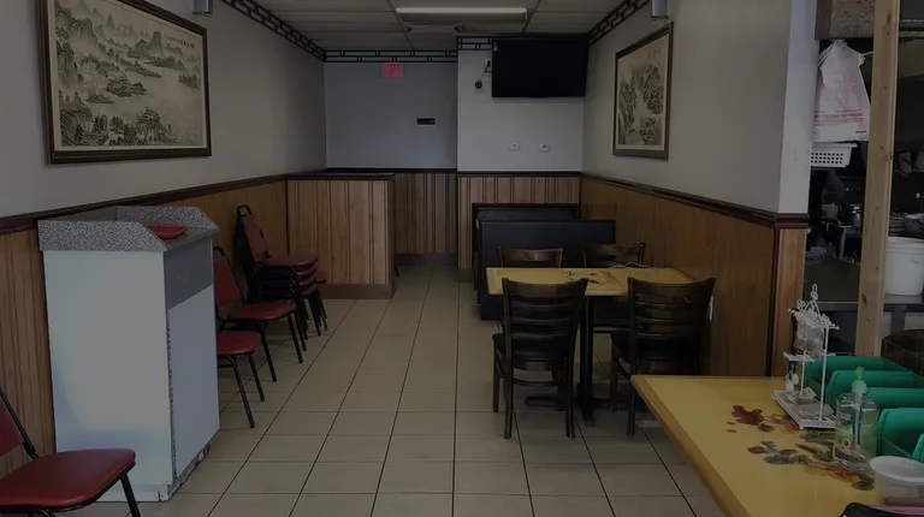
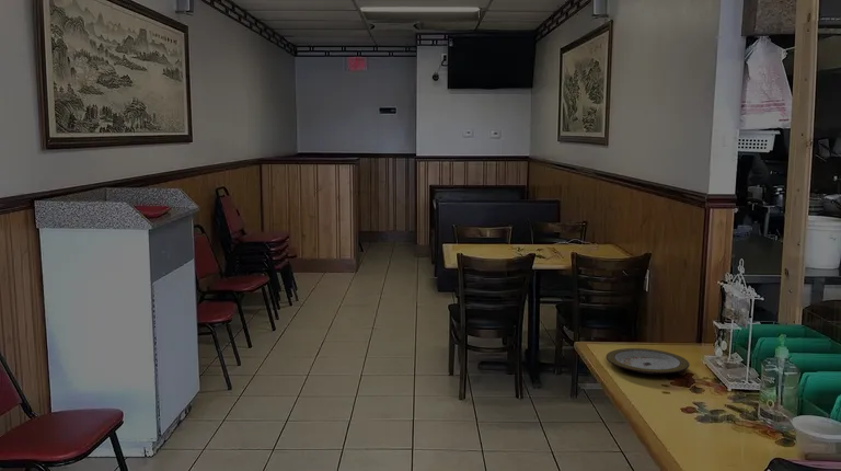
+ plate [606,347,690,376]
